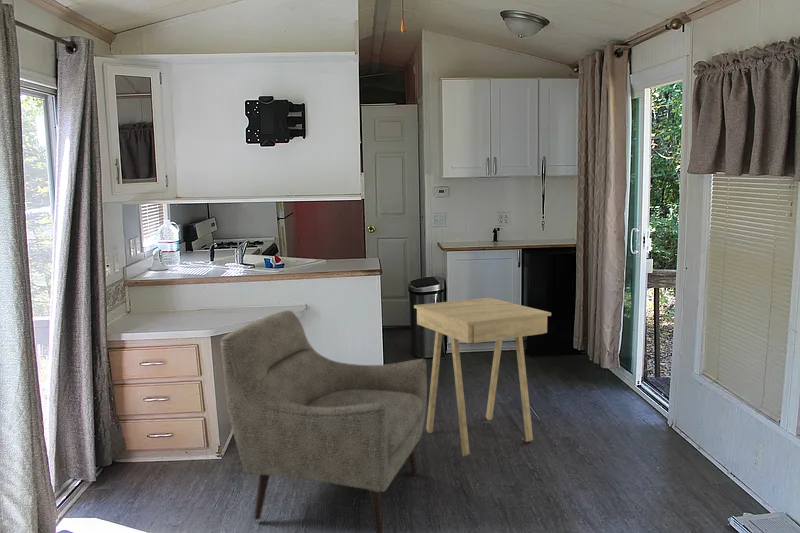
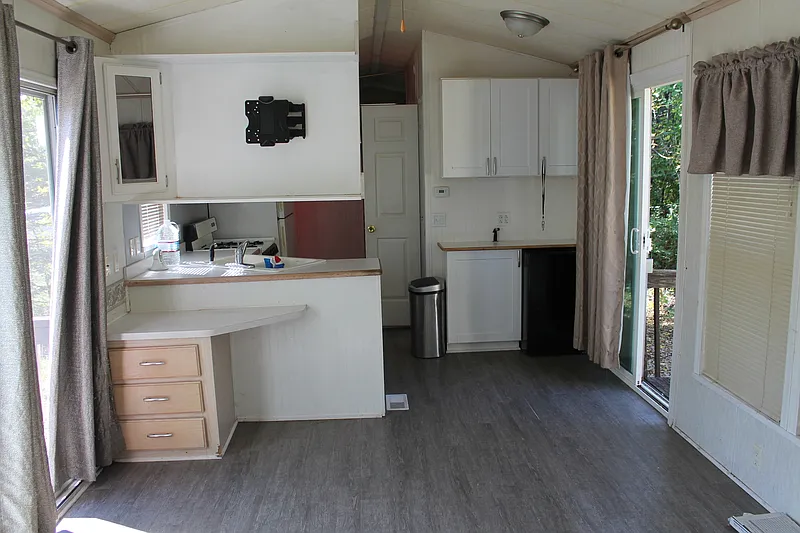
- side table [413,297,552,457]
- chair [219,309,428,533]
